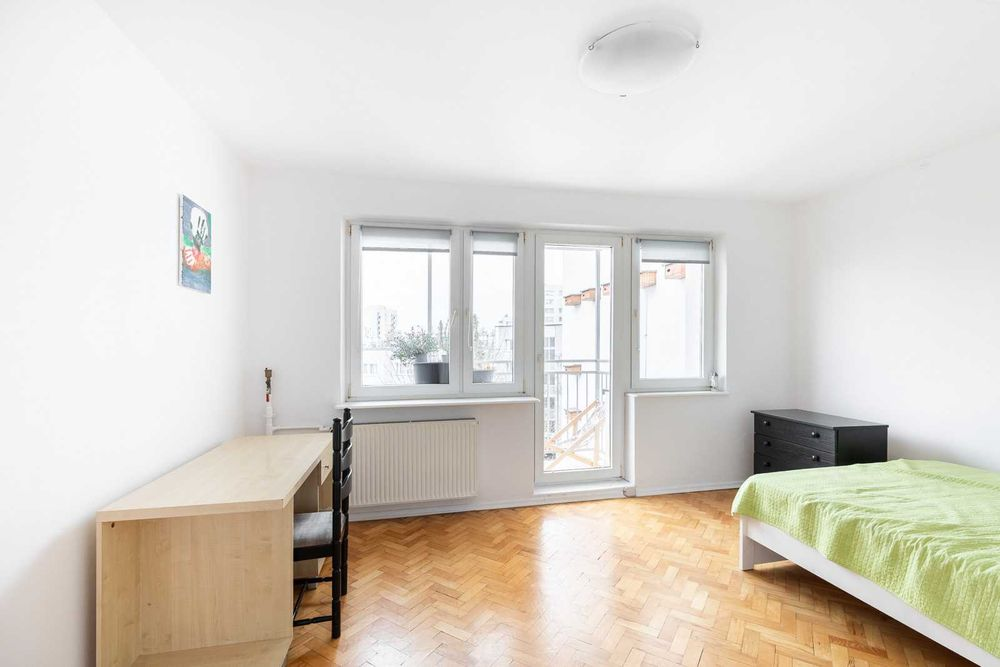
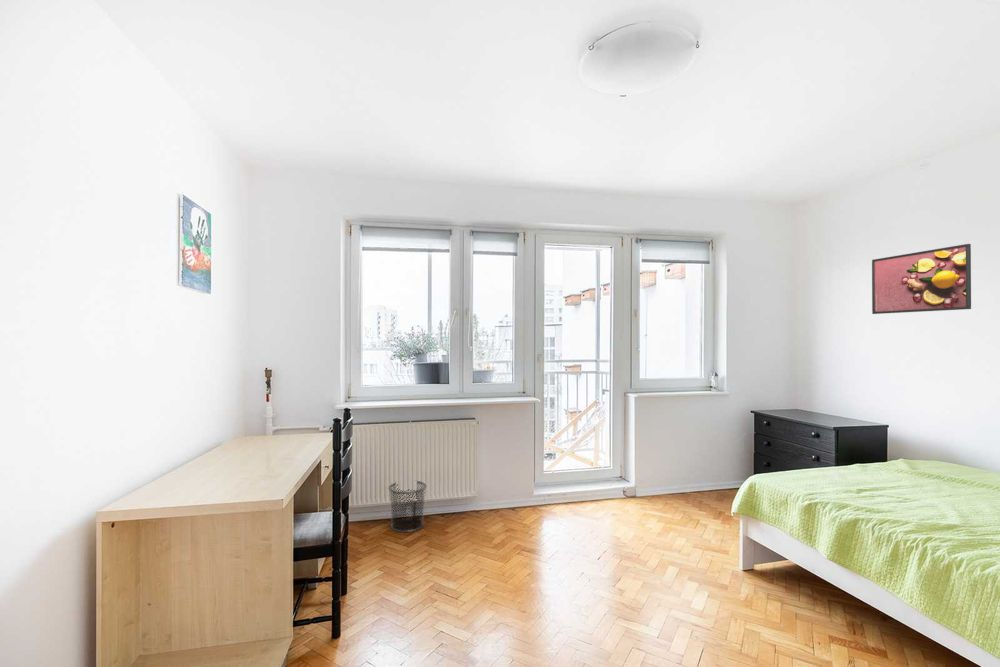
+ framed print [871,243,972,315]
+ waste bin [387,480,427,533]
